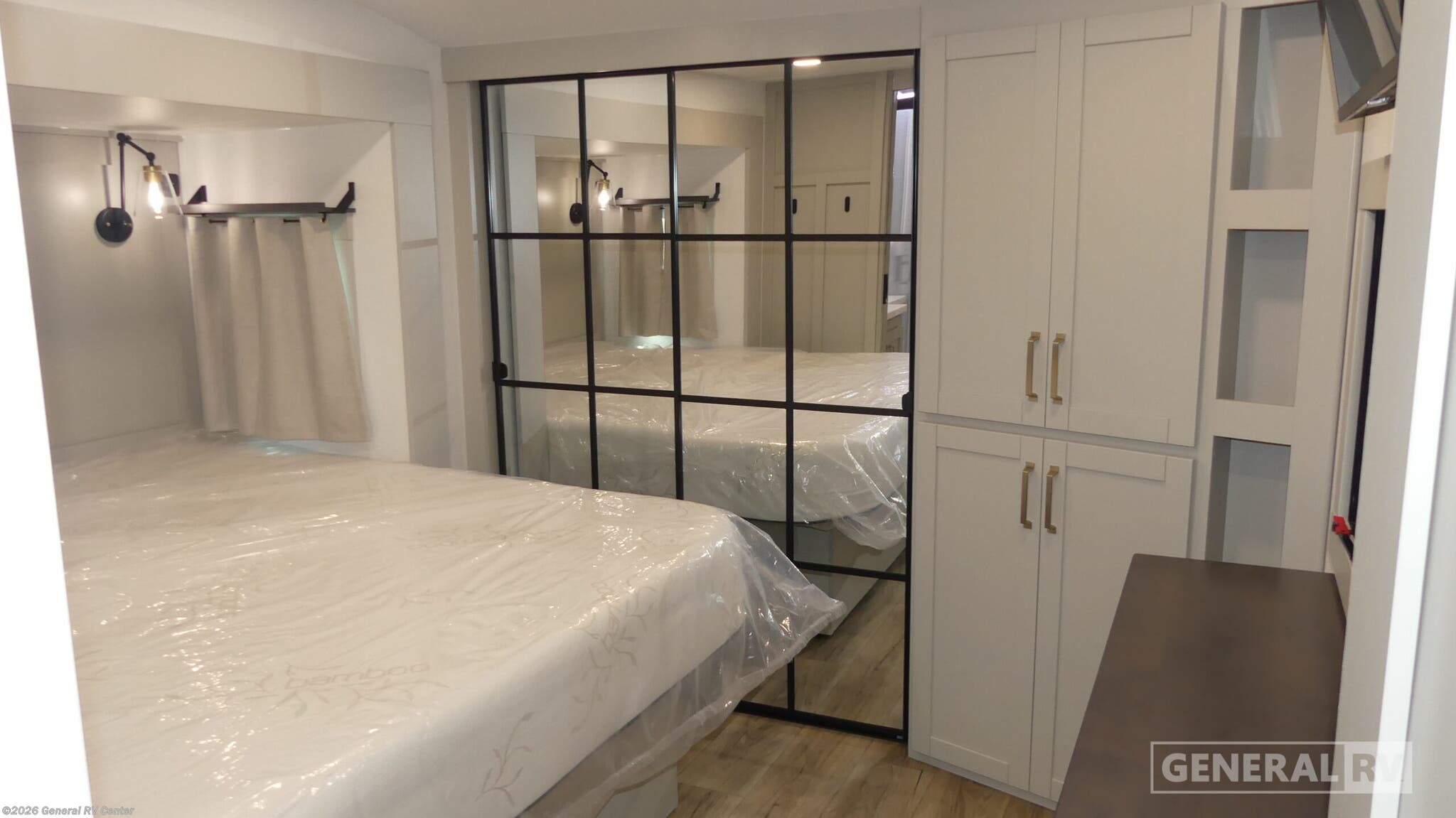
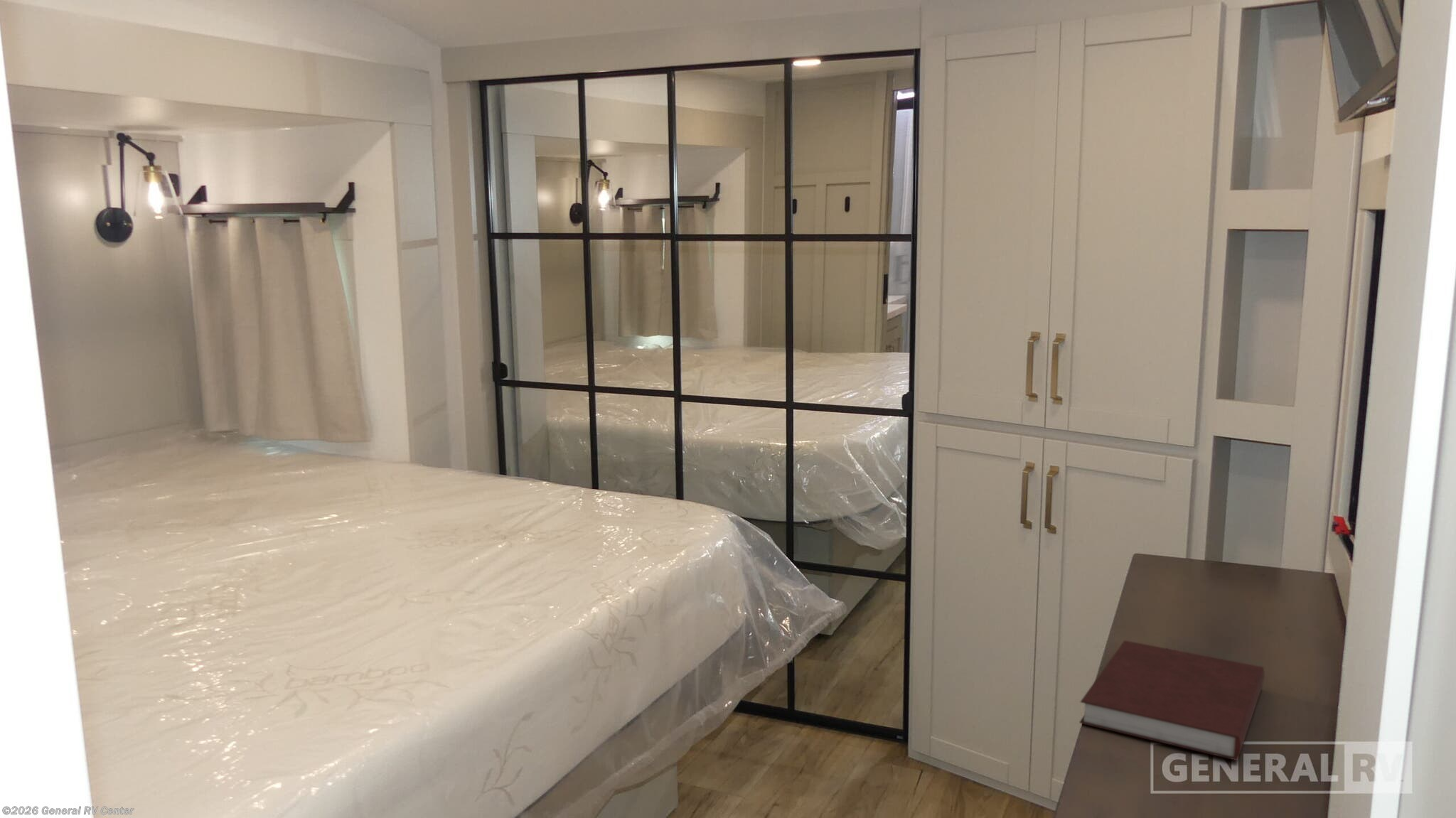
+ notebook [1078,640,1265,761]
